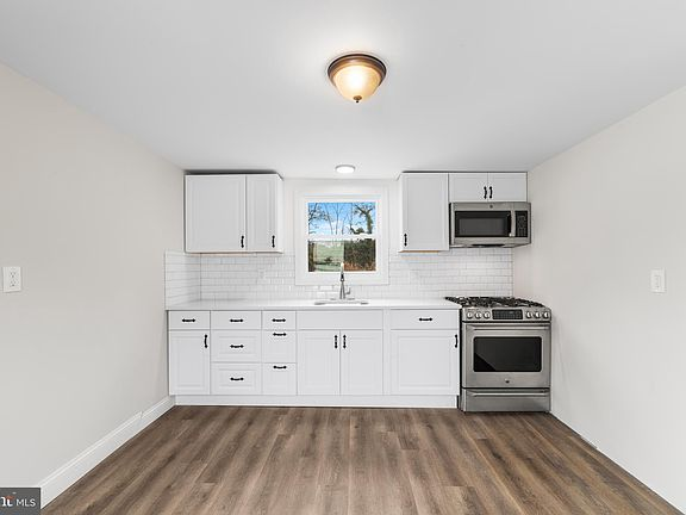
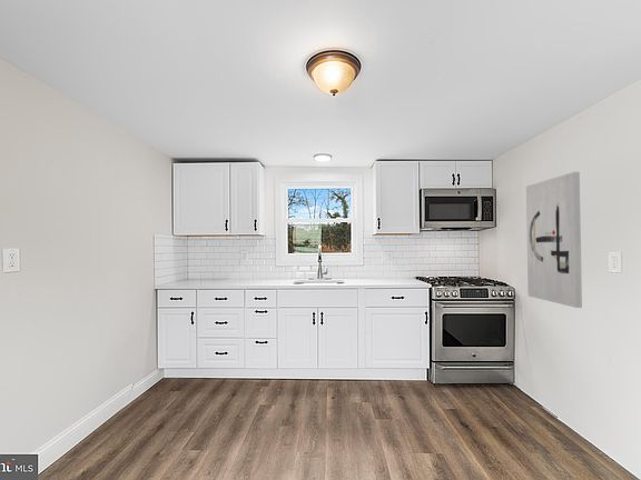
+ wall art [525,171,583,309]
